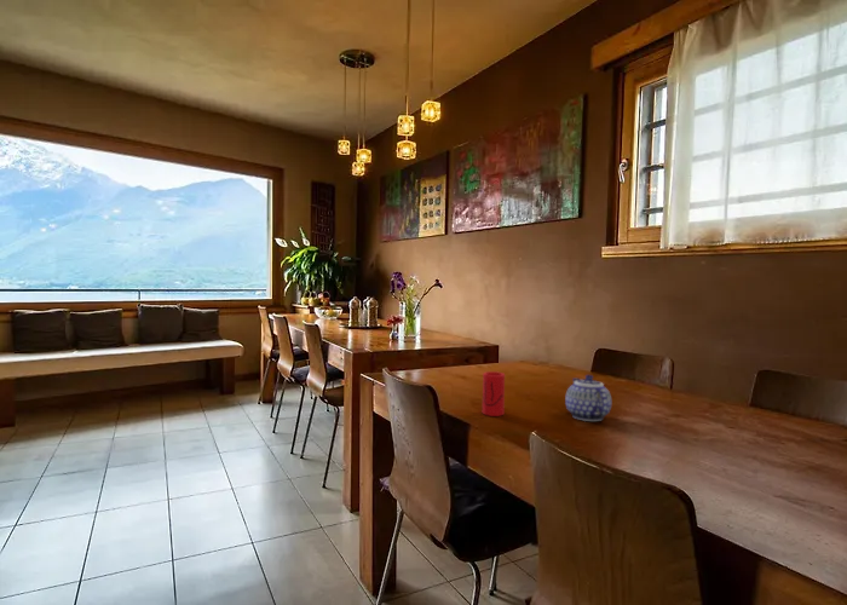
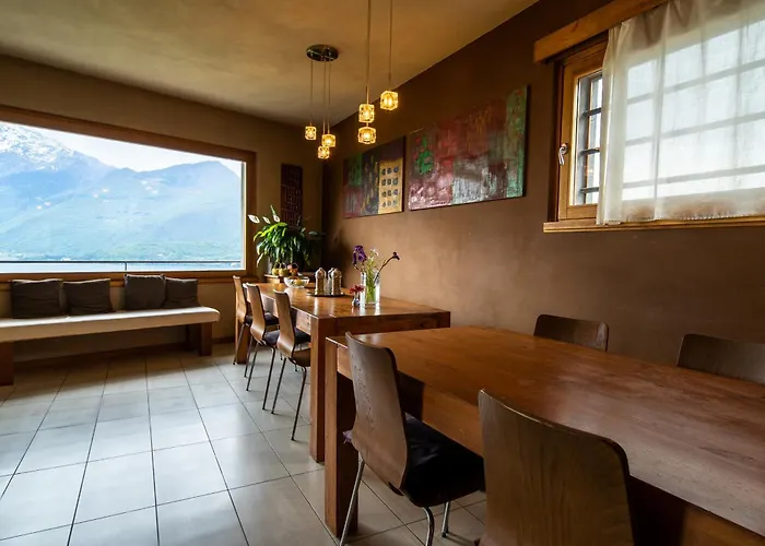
- cup [482,370,506,417]
- teapot [564,374,612,422]
